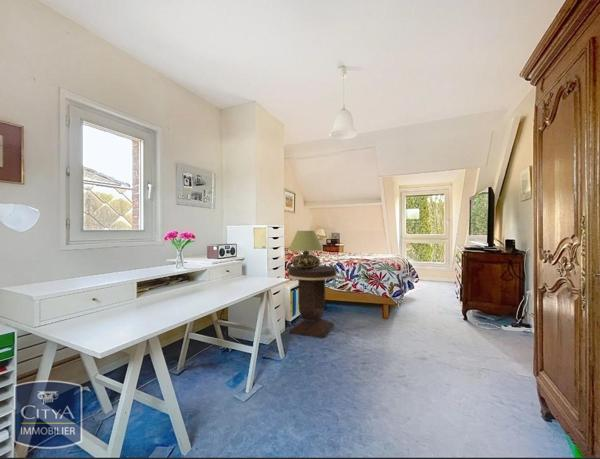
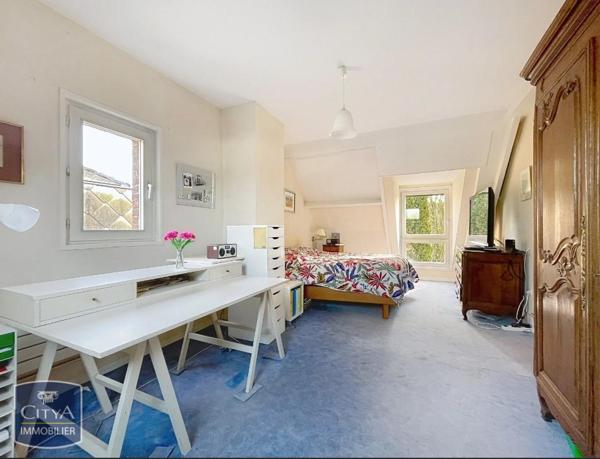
- table lamp [288,230,324,269]
- side table [288,264,337,339]
